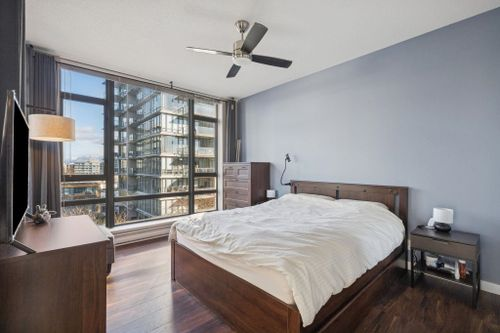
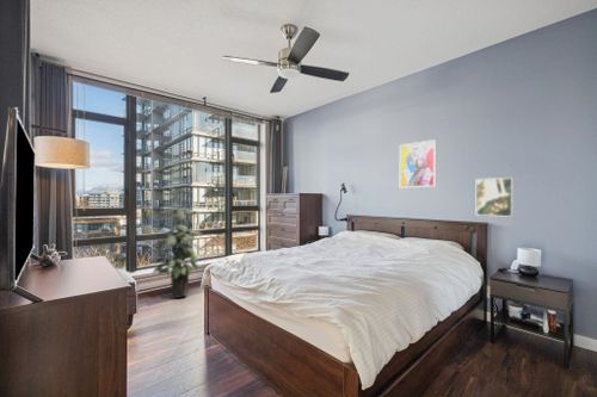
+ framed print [474,176,515,218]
+ indoor plant [153,203,204,299]
+ wall art [399,138,437,188]
